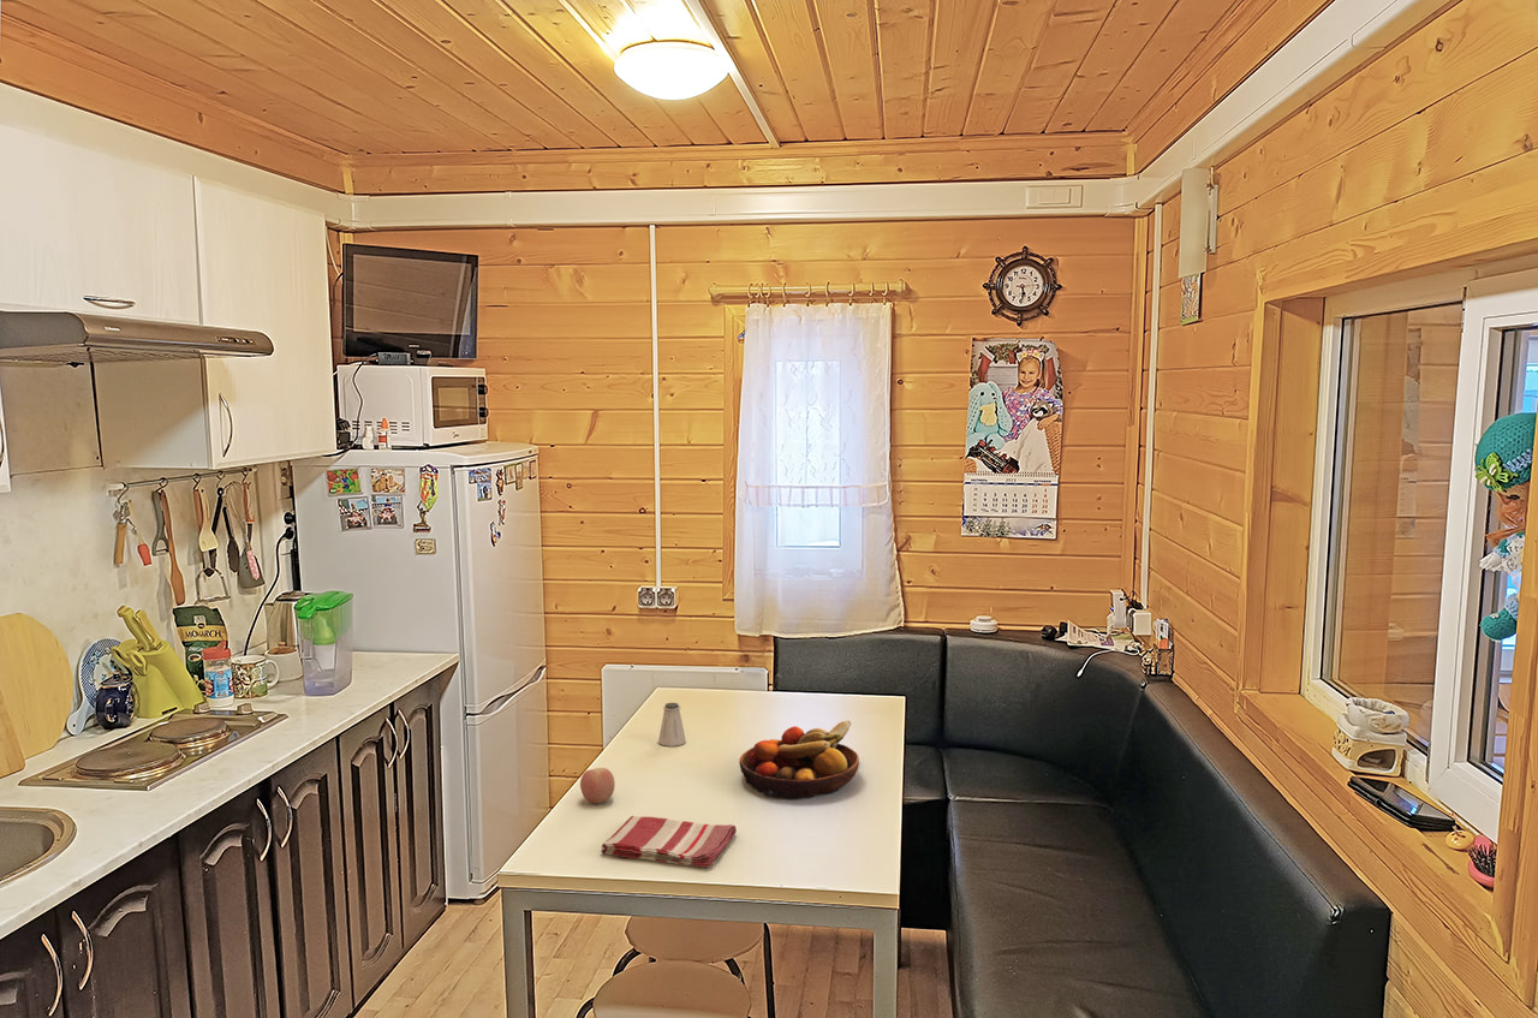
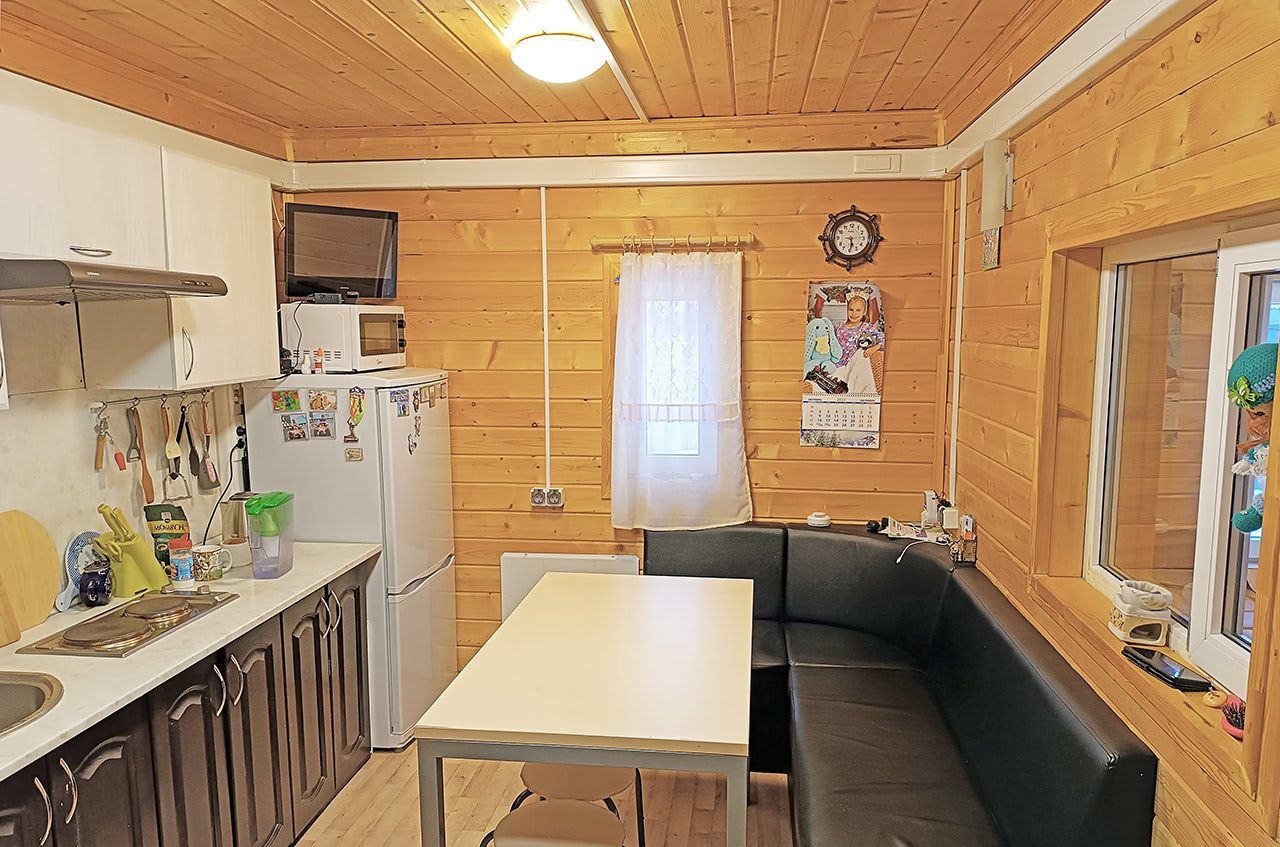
- dish towel [600,815,738,869]
- fruit bowl [738,720,860,800]
- saltshaker [657,702,687,748]
- apple [579,767,616,805]
